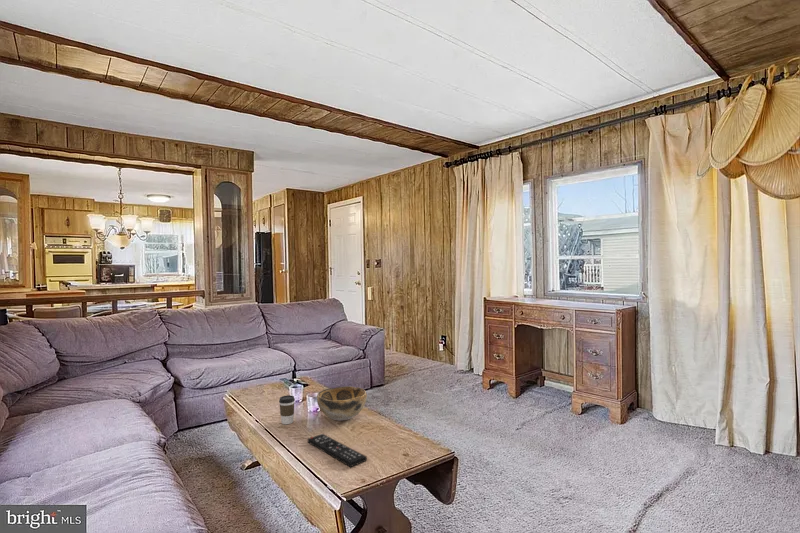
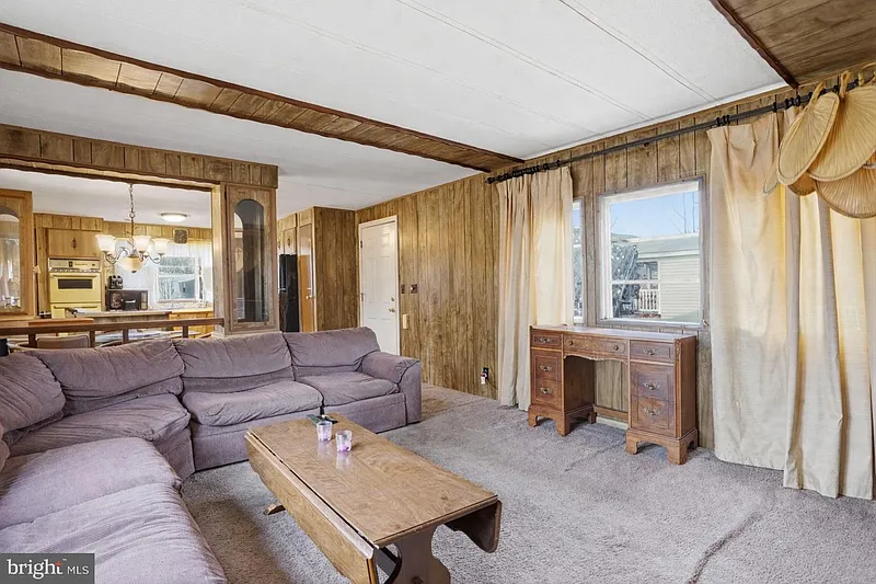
- coffee cup [278,394,296,425]
- remote control [307,433,368,468]
- decorative bowl [316,385,368,421]
